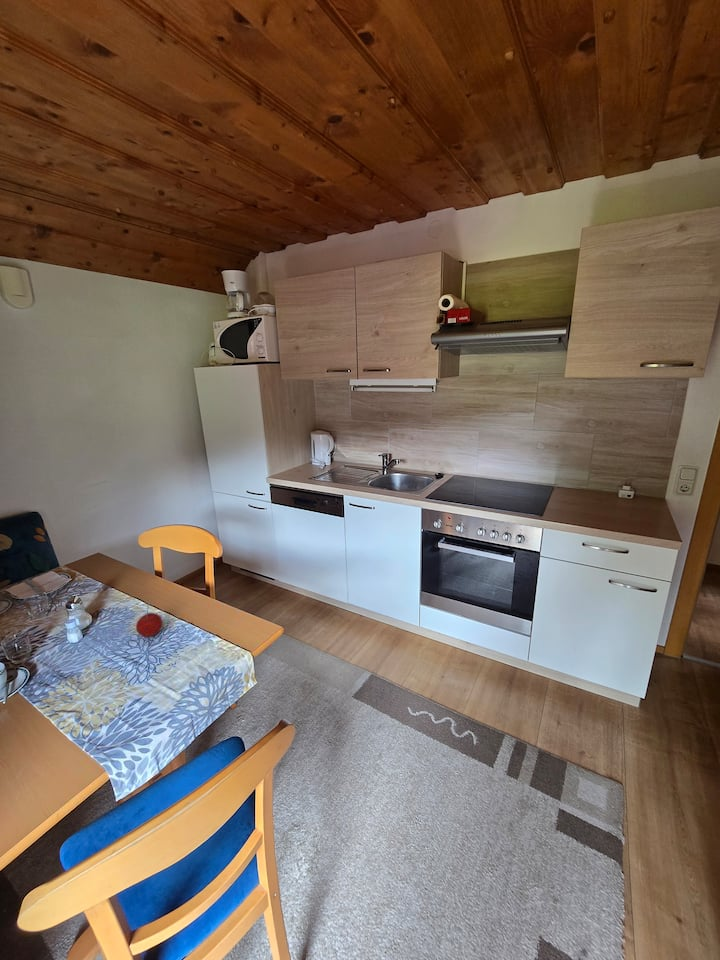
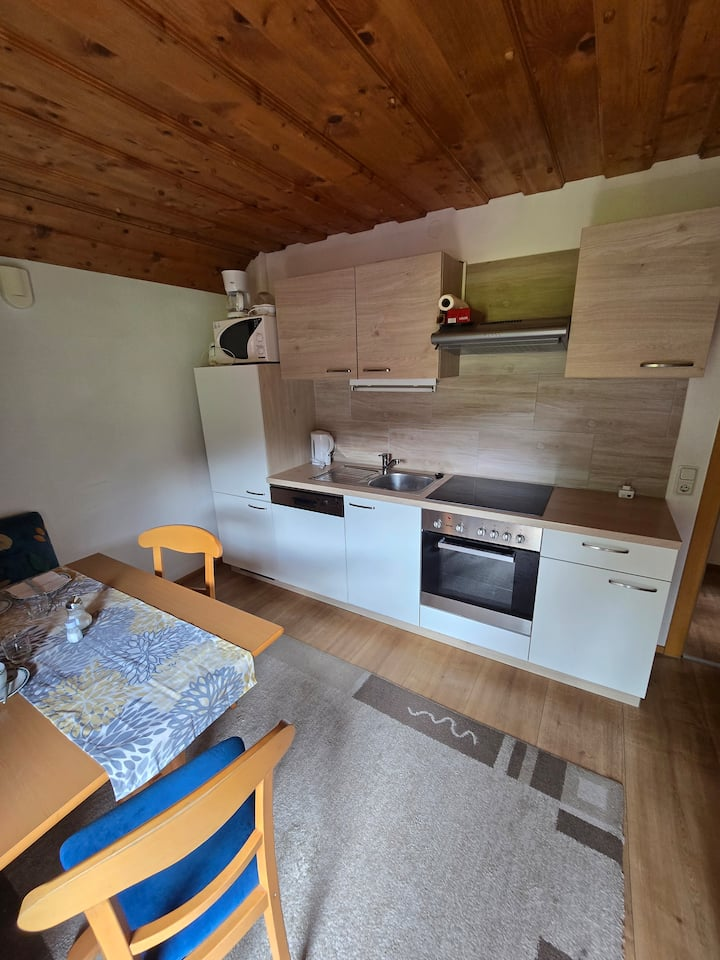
- fruit [135,598,163,638]
